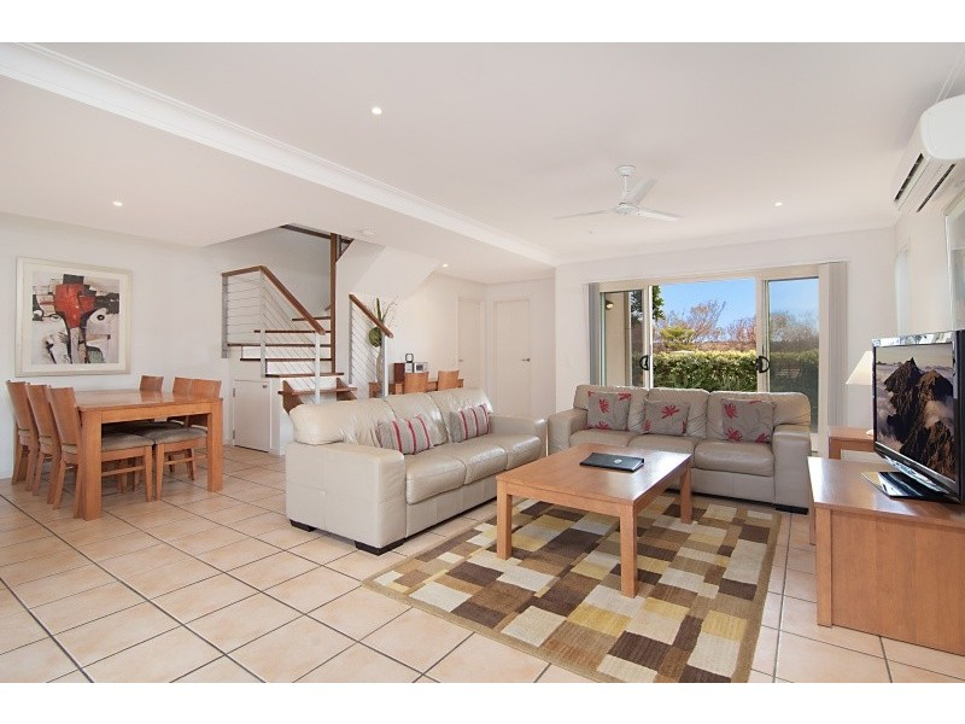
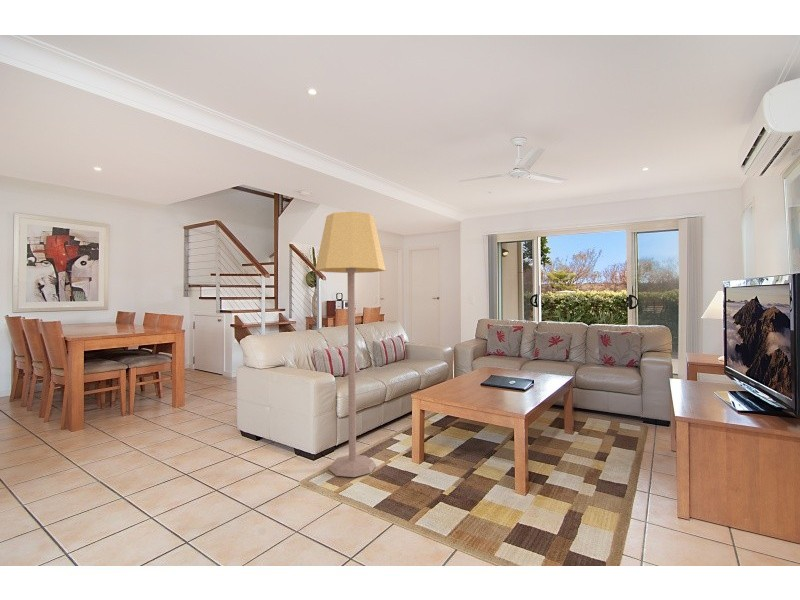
+ lamp [314,211,387,478]
